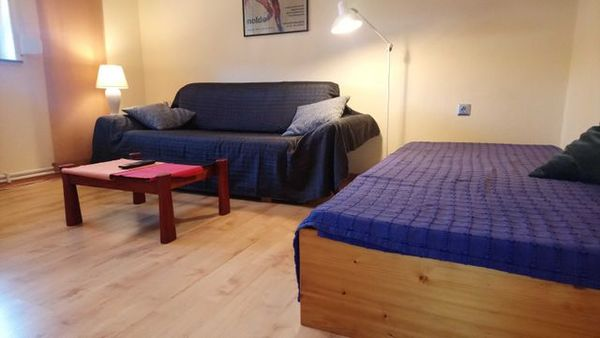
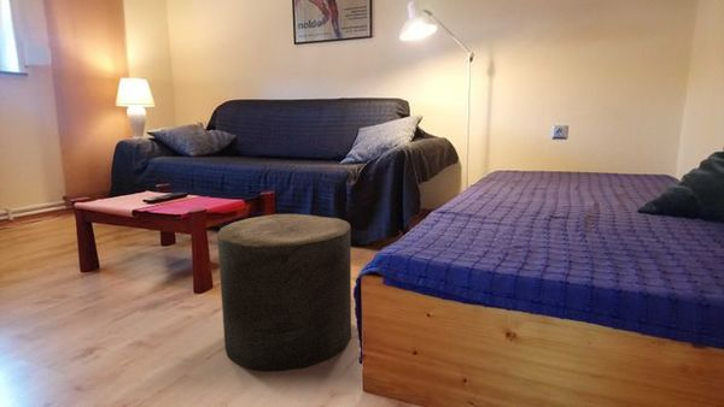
+ stool [216,213,352,372]
